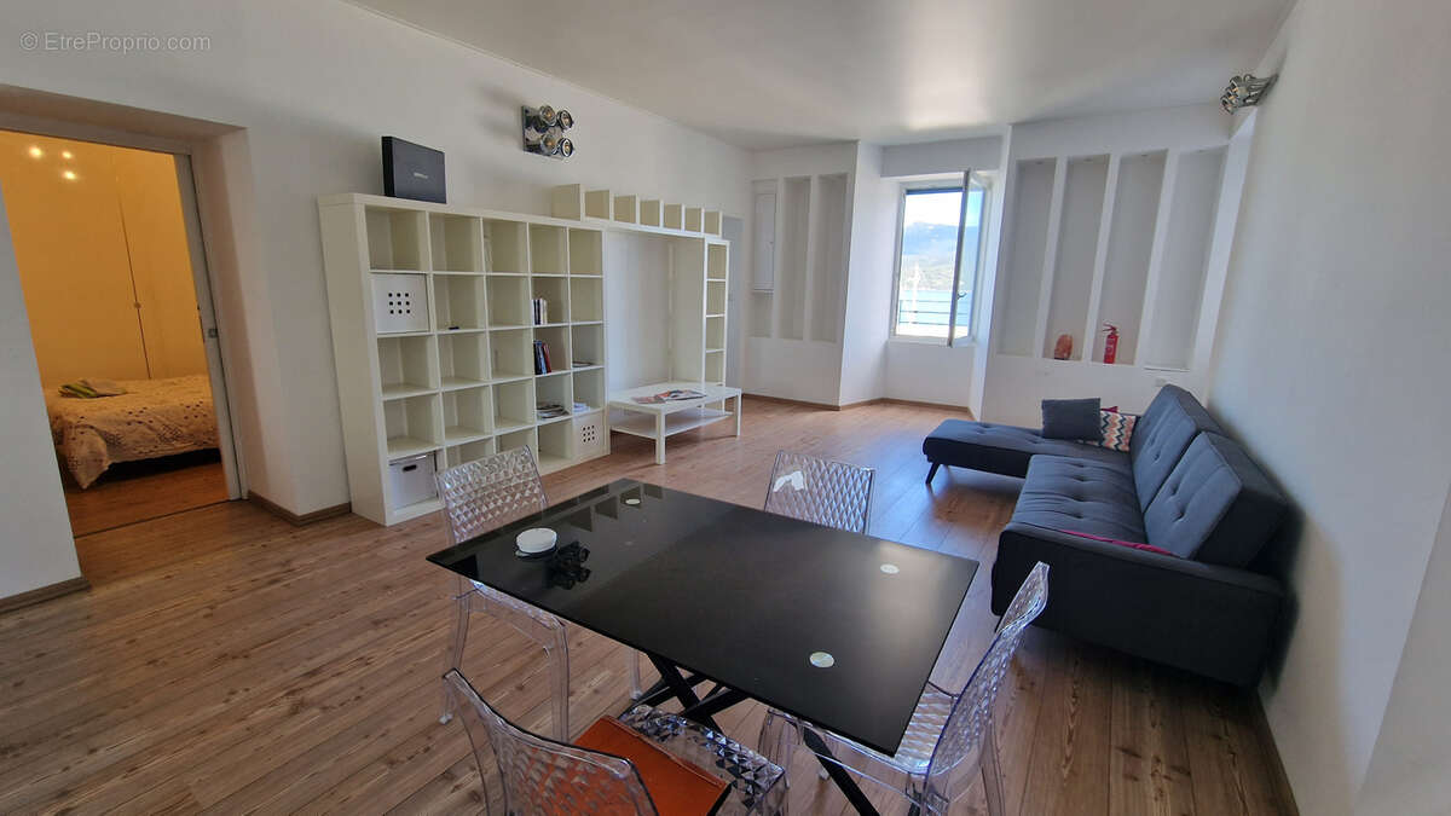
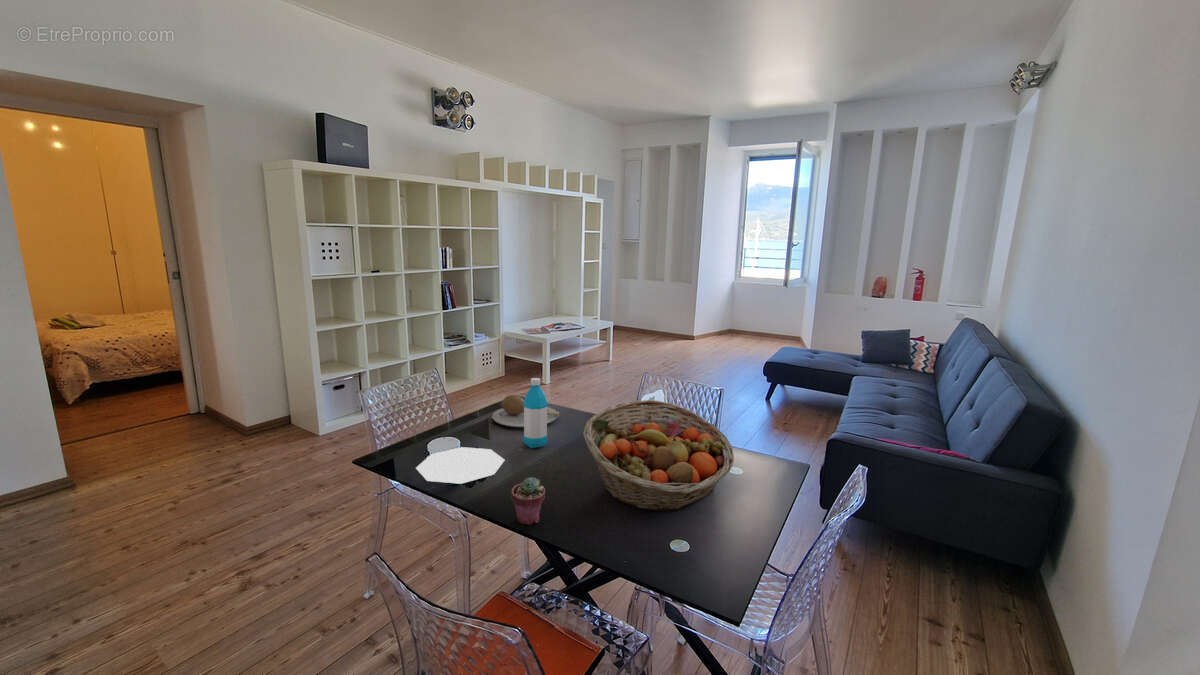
+ plate [415,446,505,485]
+ fruit basket [582,399,735,512]
+ plate [490,394,560,428]
+ potted succulent [510,476,546,526]
+ water bottle [523,377,549,449]
